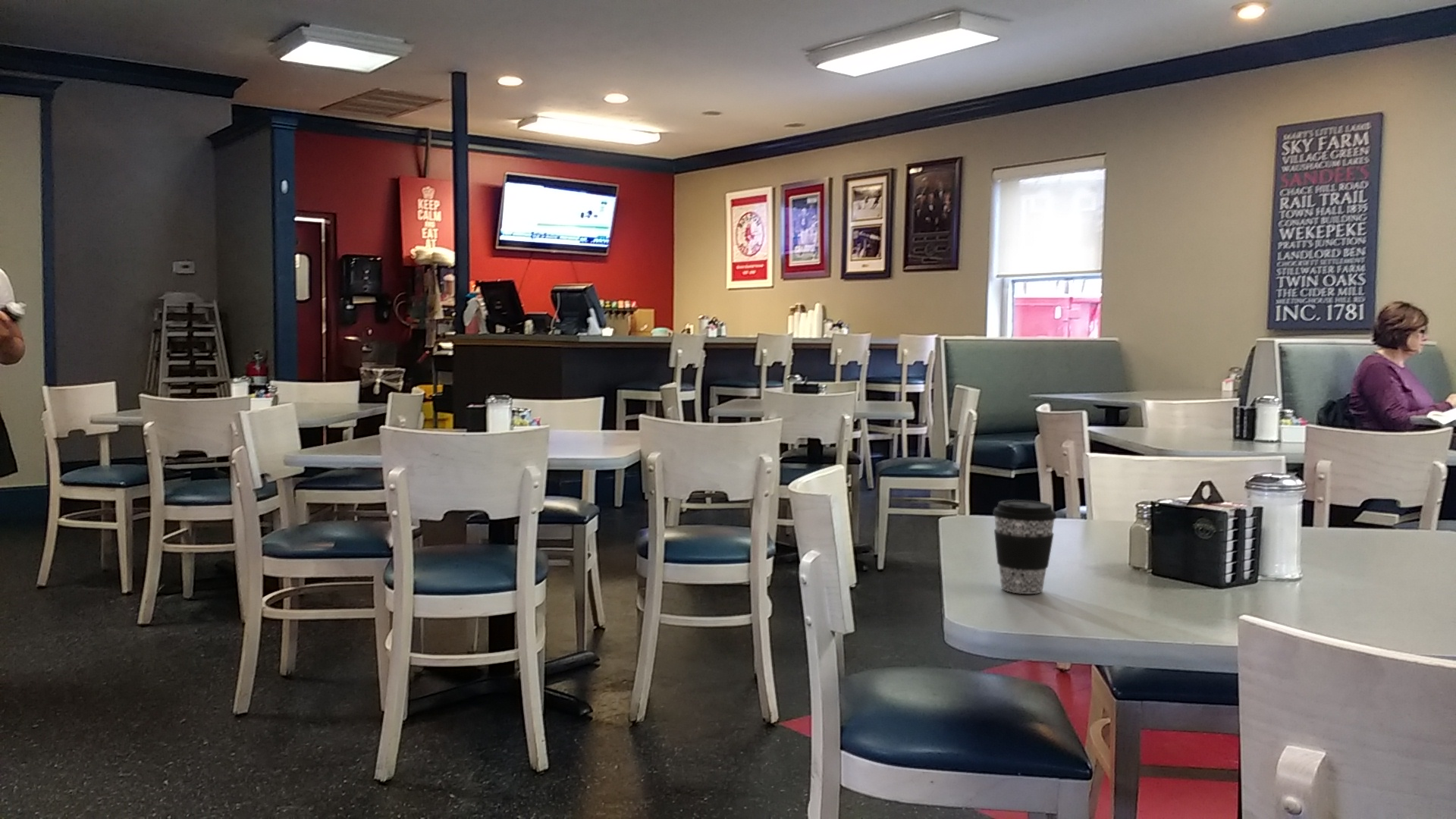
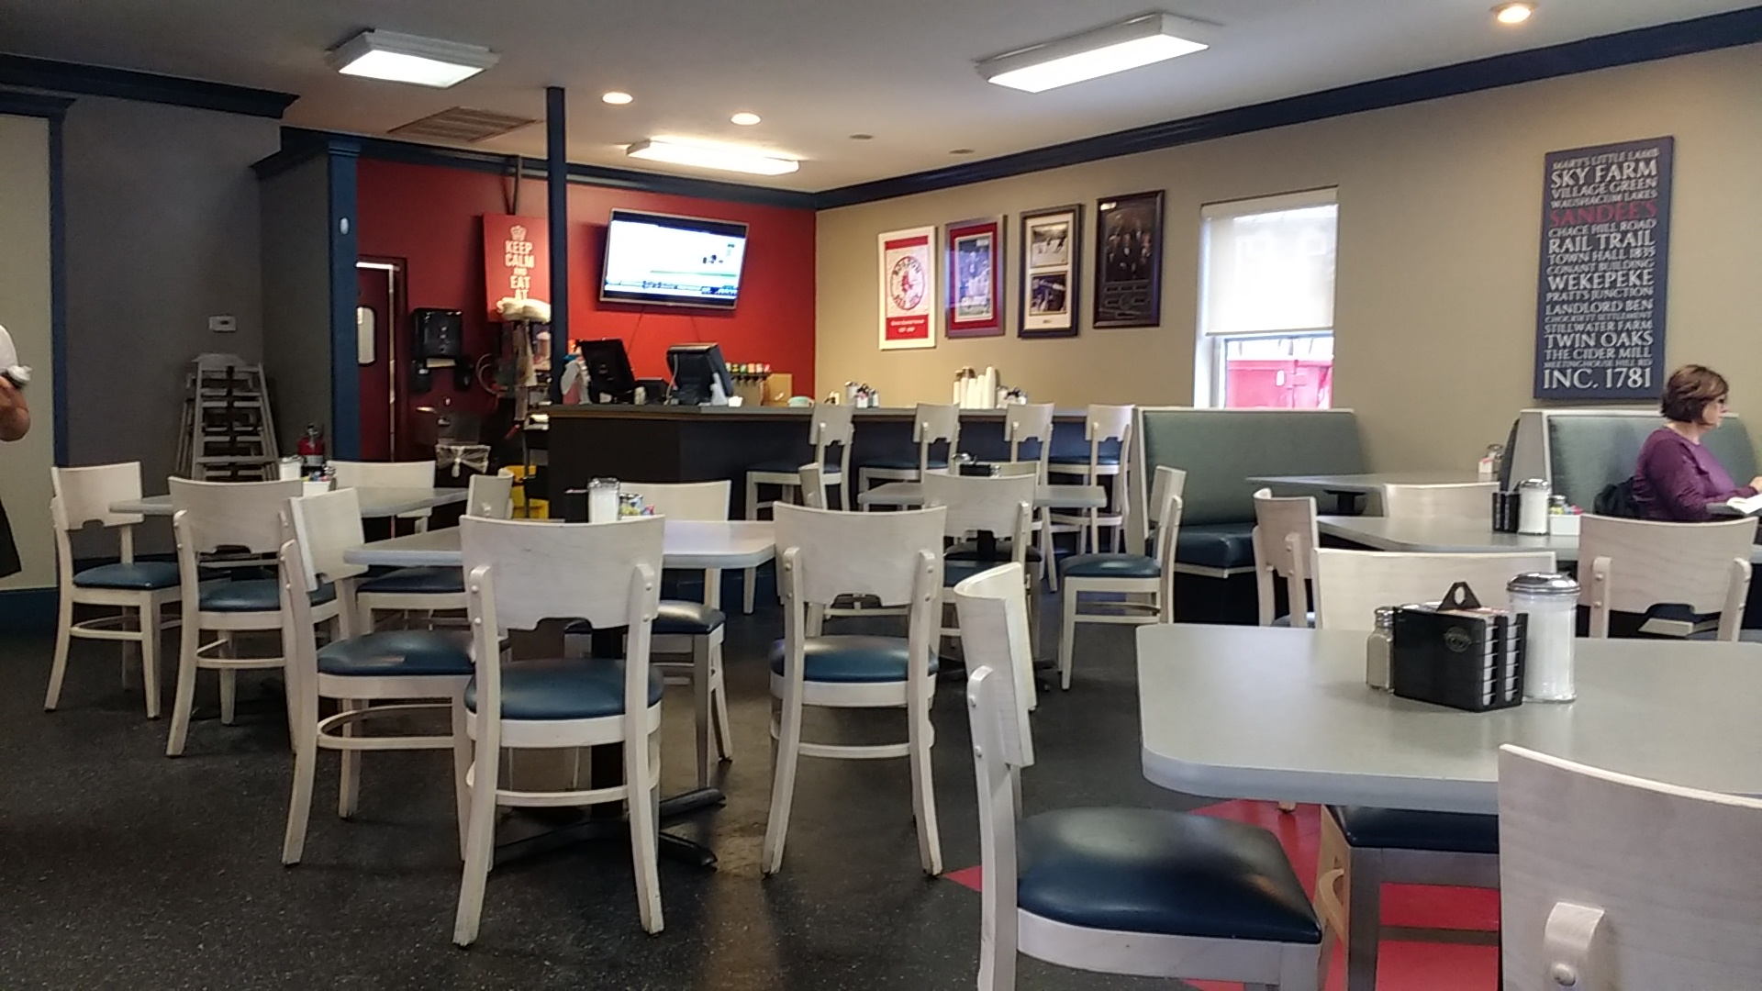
- coffee cup [992,499,1057,595]
